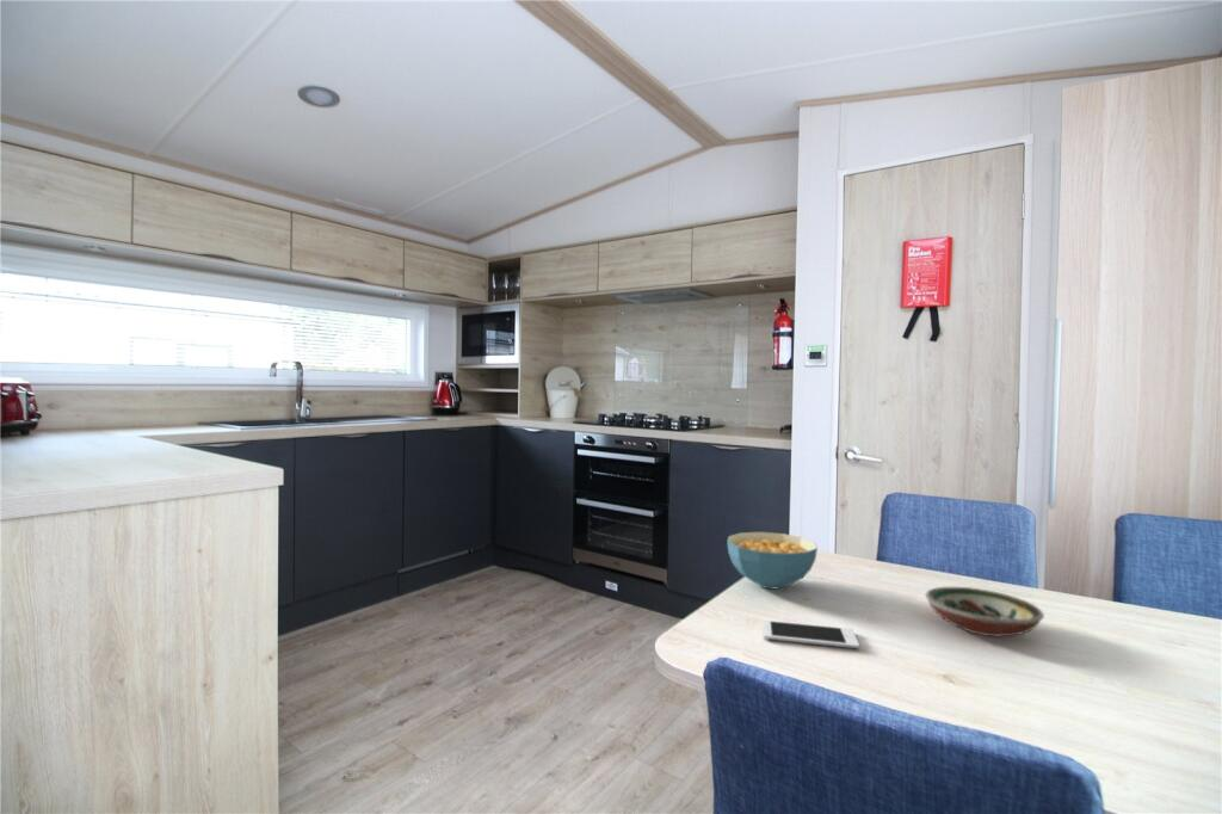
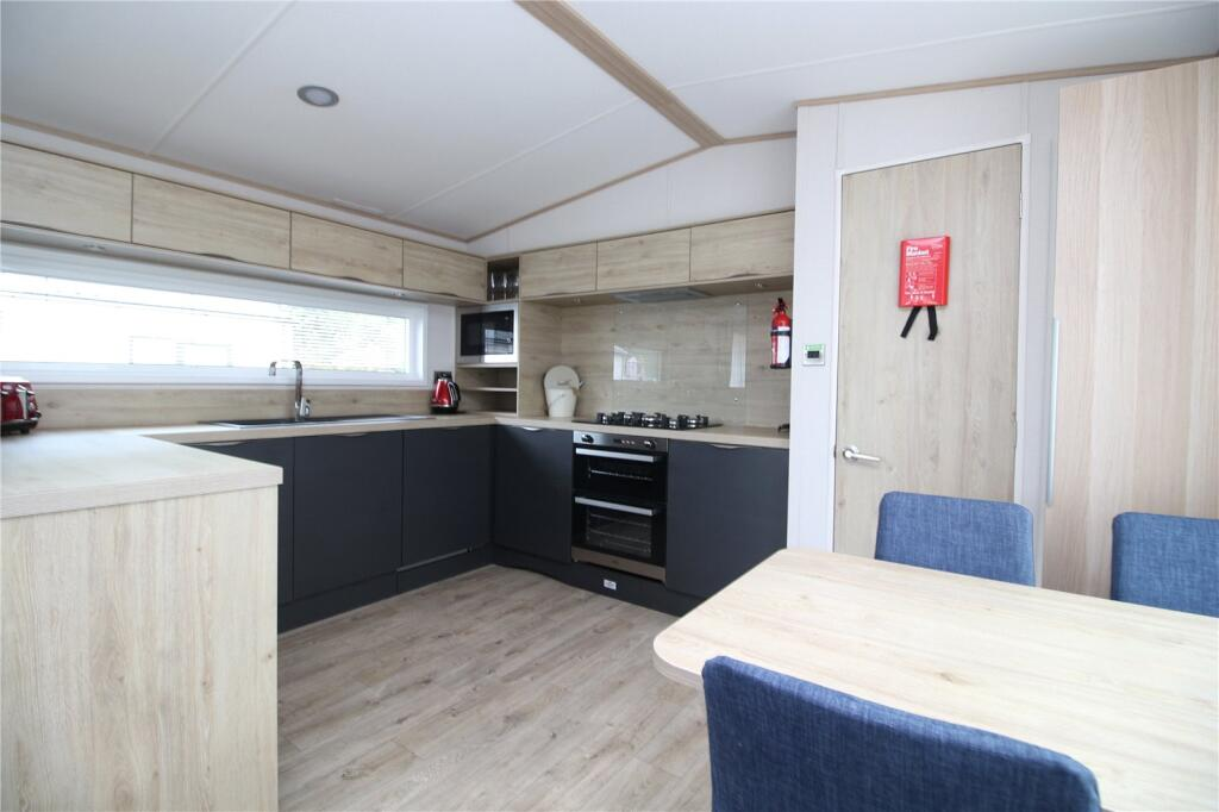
- cell phone [761,619,860,649]
- cereal bowl [726,531,819,590]
- decorative bowl [924,586,1045,637]
